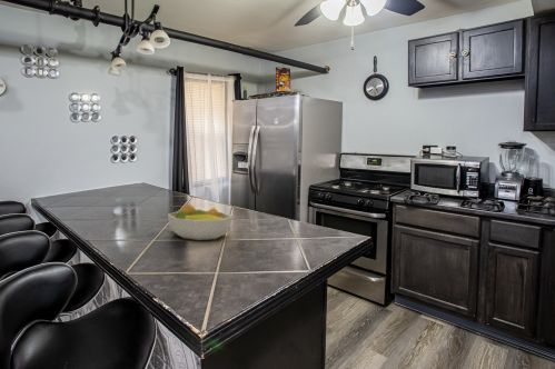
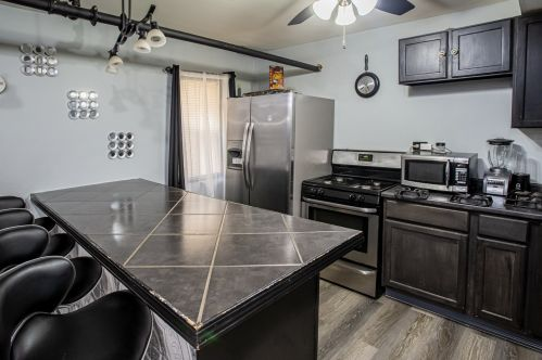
- fruit bowl [167,203,234,241]
